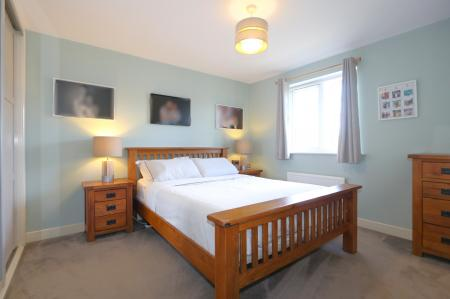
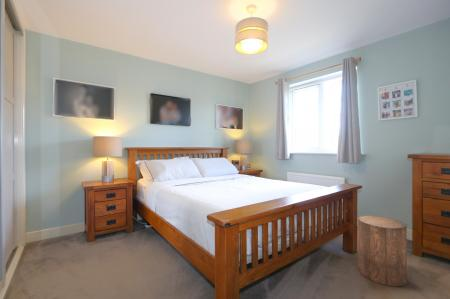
+ stool [357,215,408,287]
